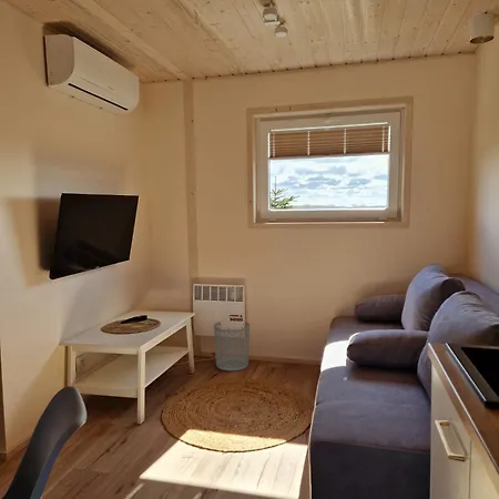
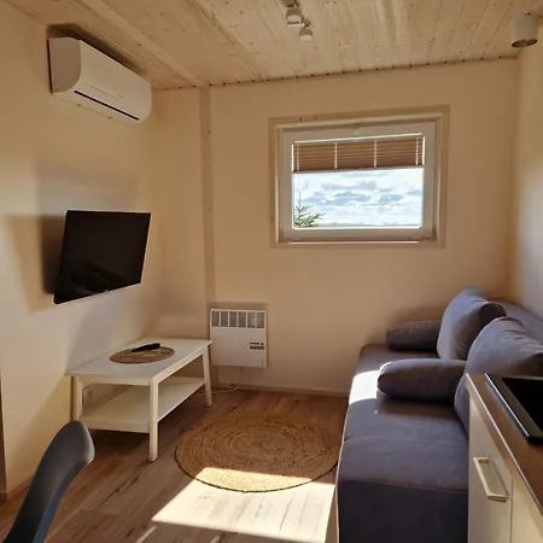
- waste bin [213,320,251,371]
